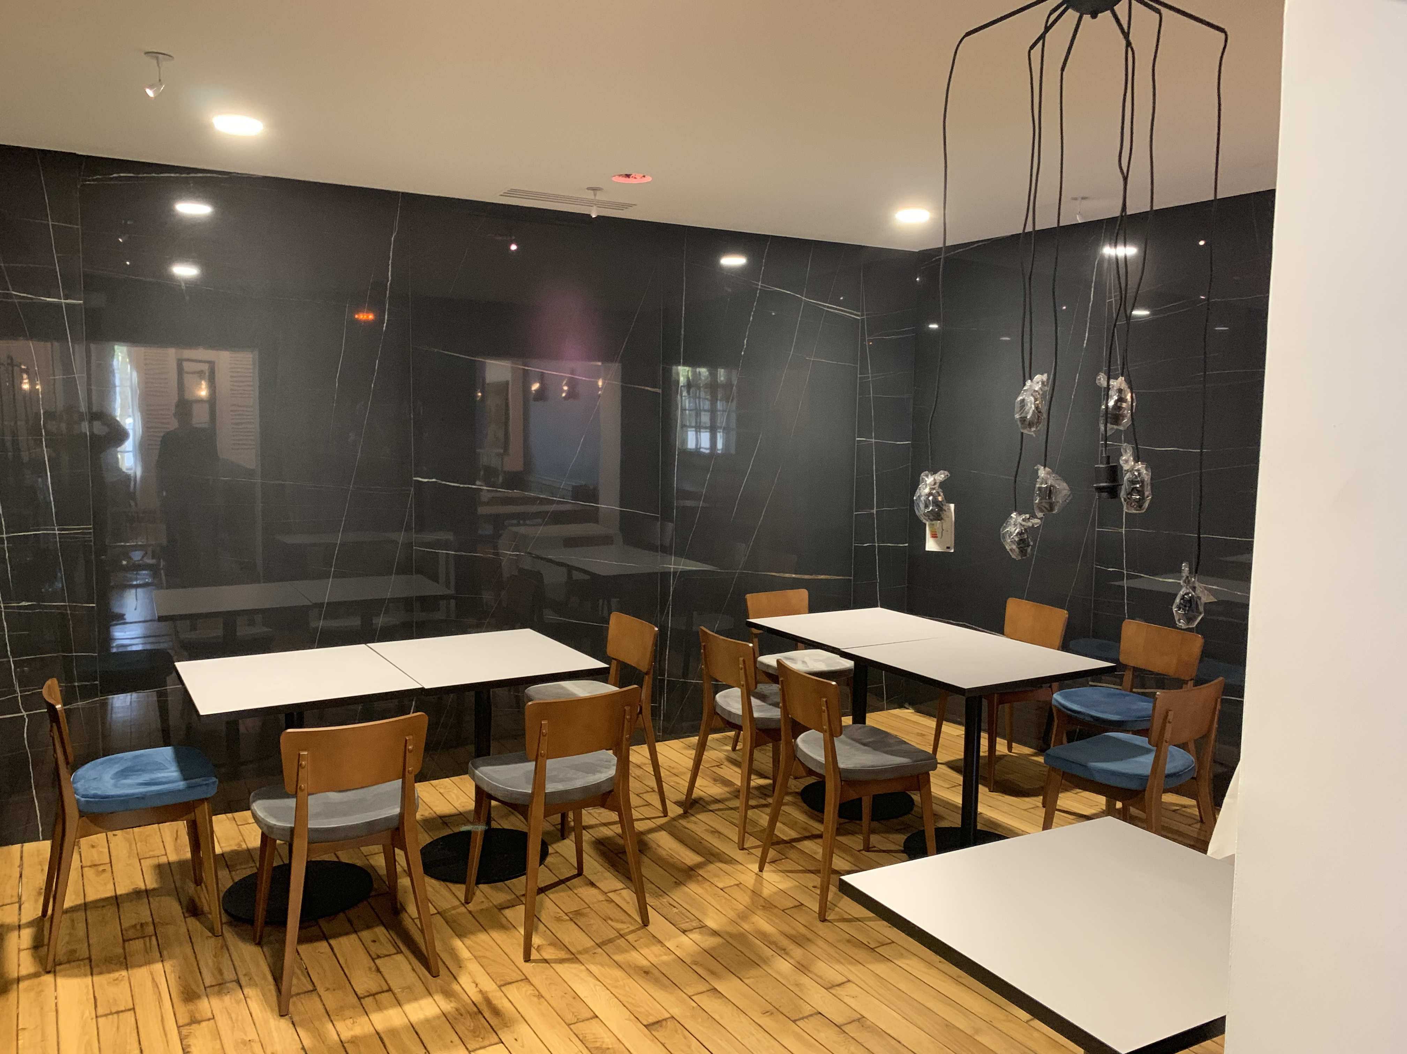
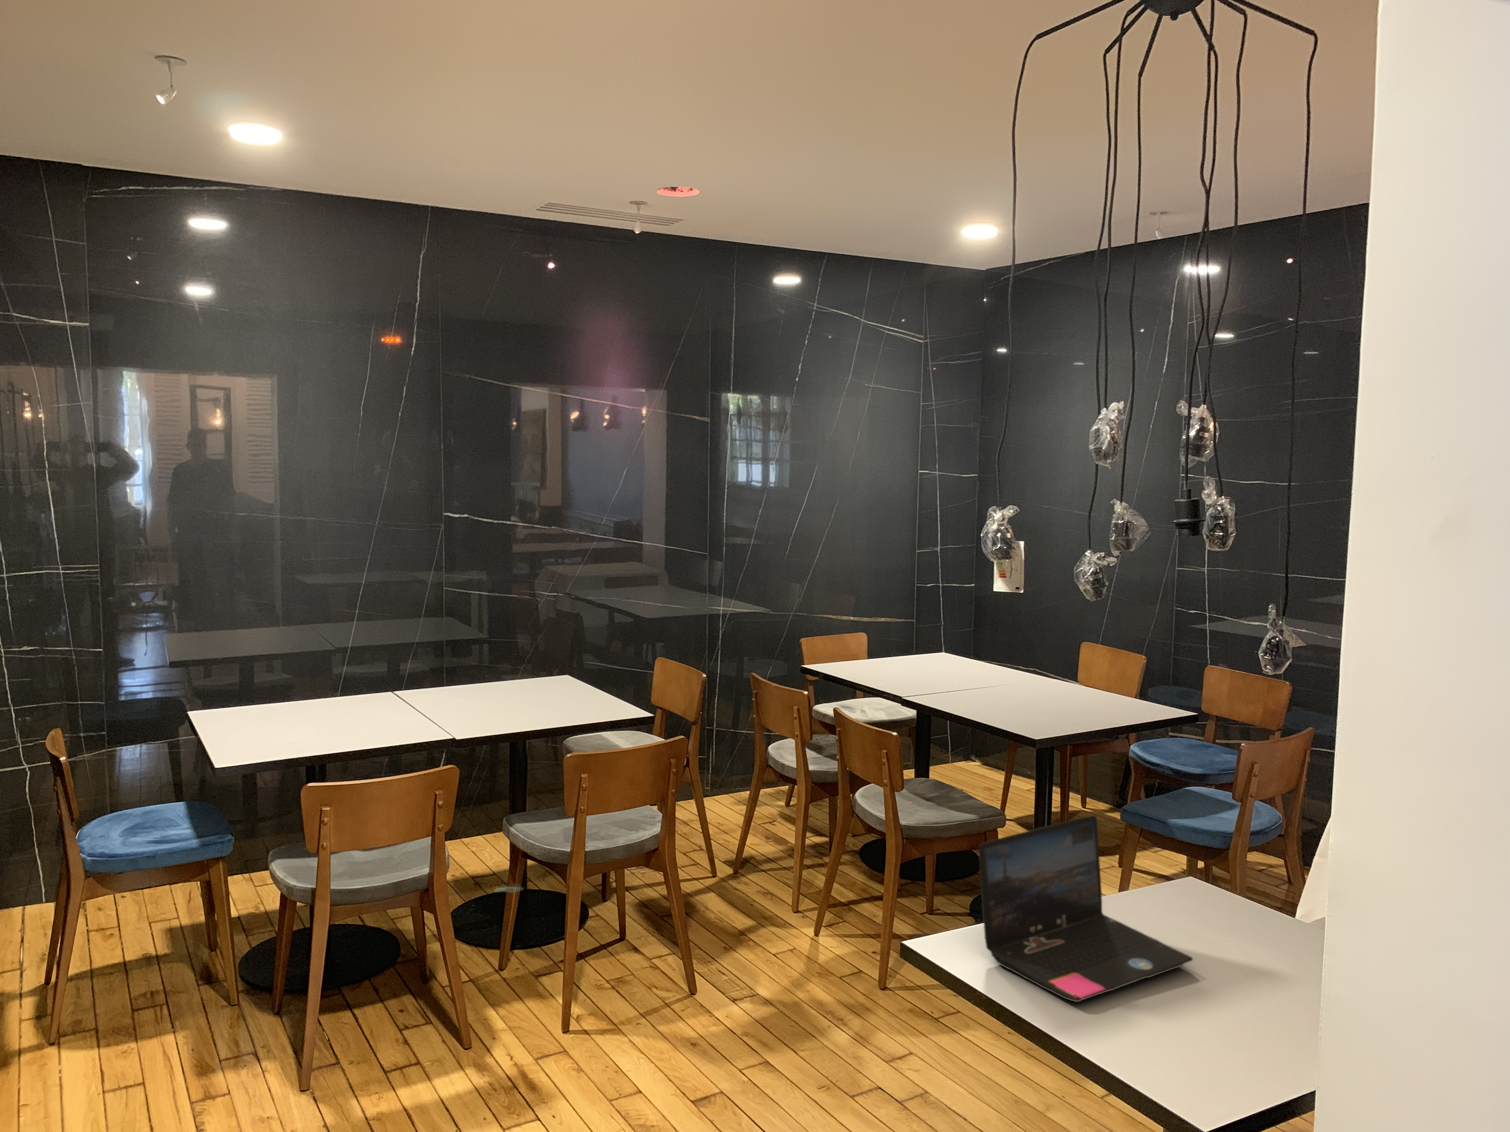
+ laptop [979,815,1194,1002]
